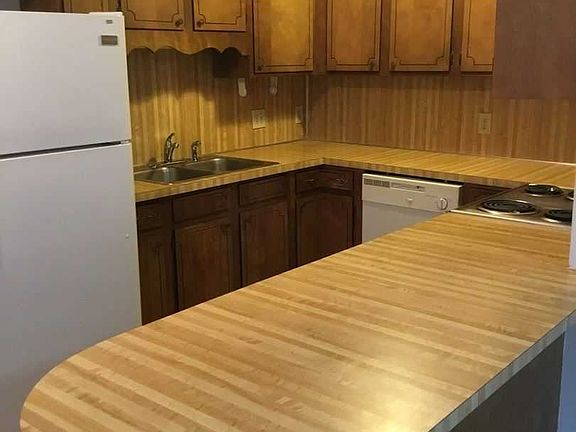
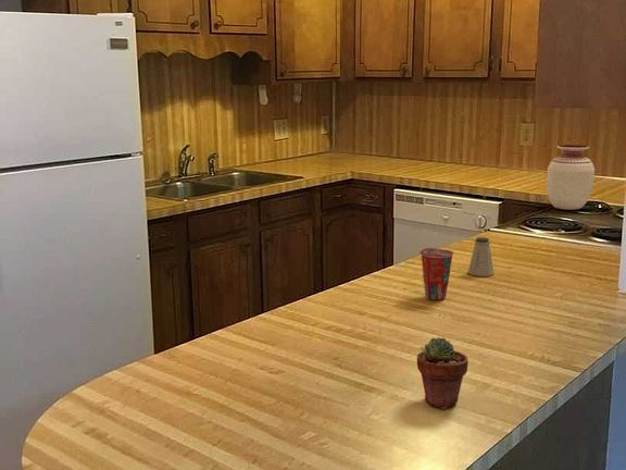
+ vase [546,144,596,211]
+ potted succulent [416,336,470,410]
+ cup [420,247,454,301]
+ saltshaker [467,236,494,277]
